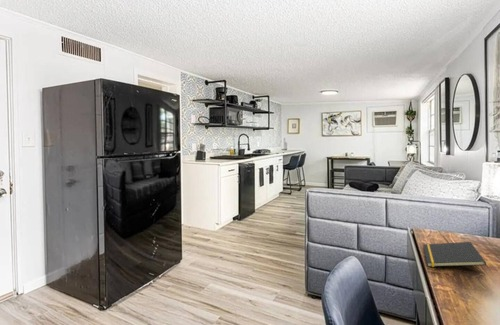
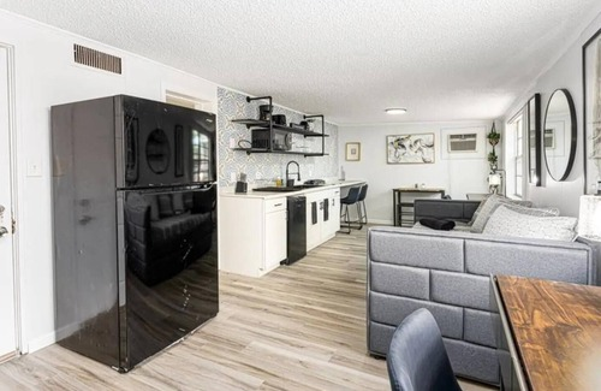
- notepad [422,241,487,268]
